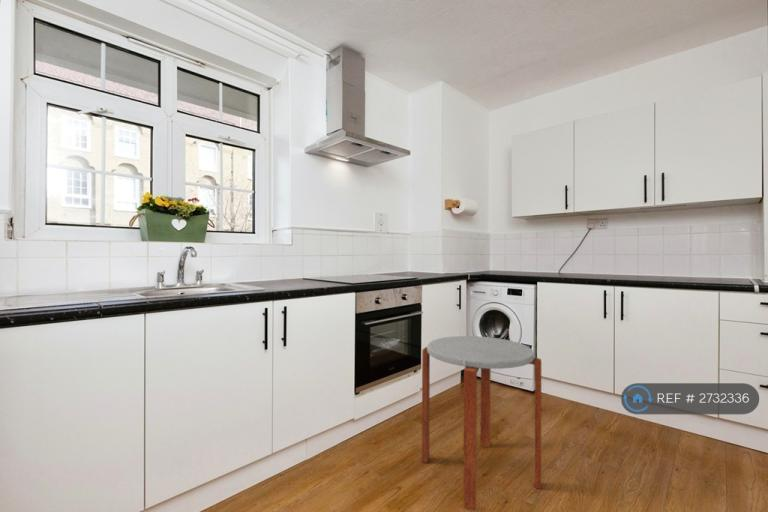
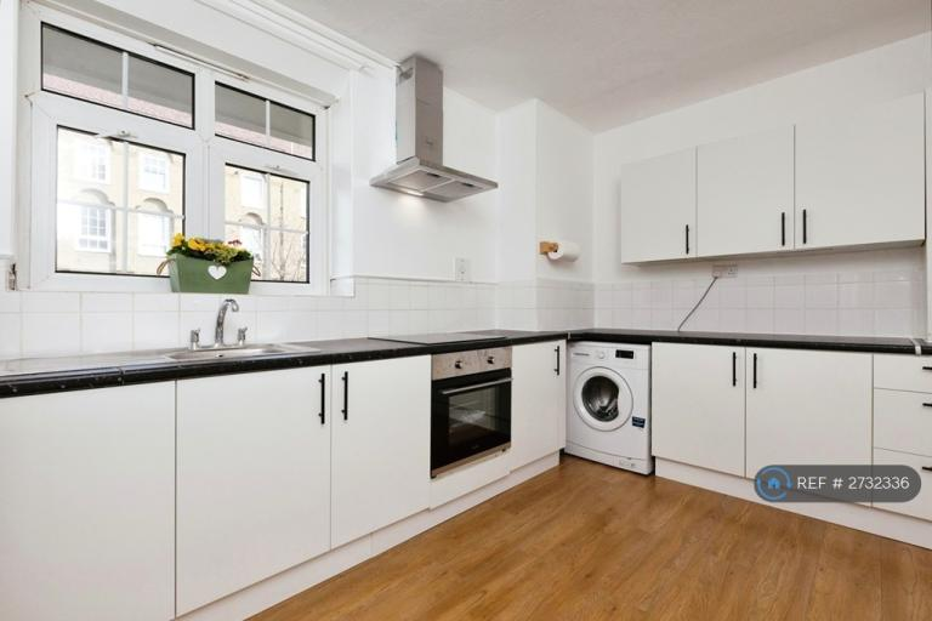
- side table [421,335,542,511]
